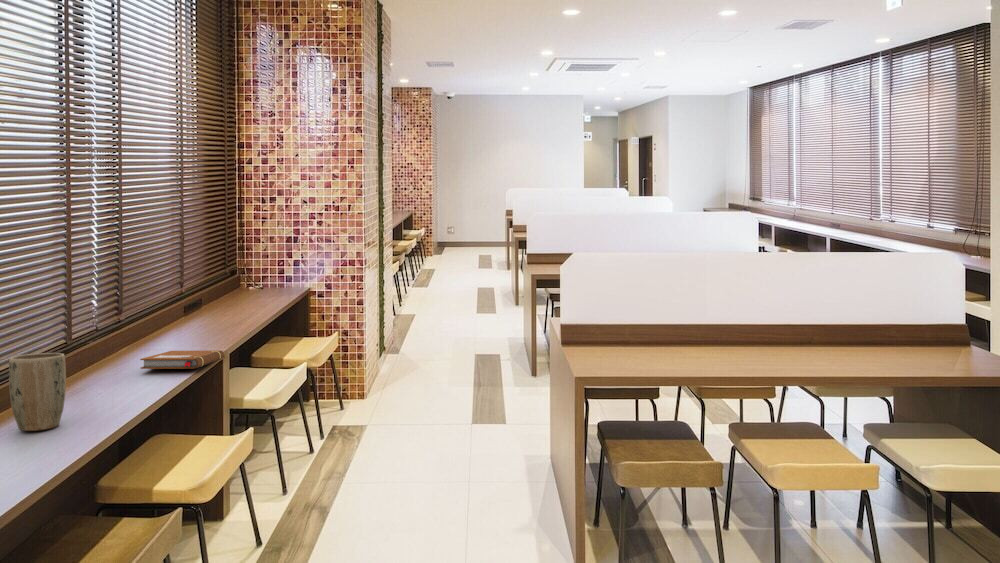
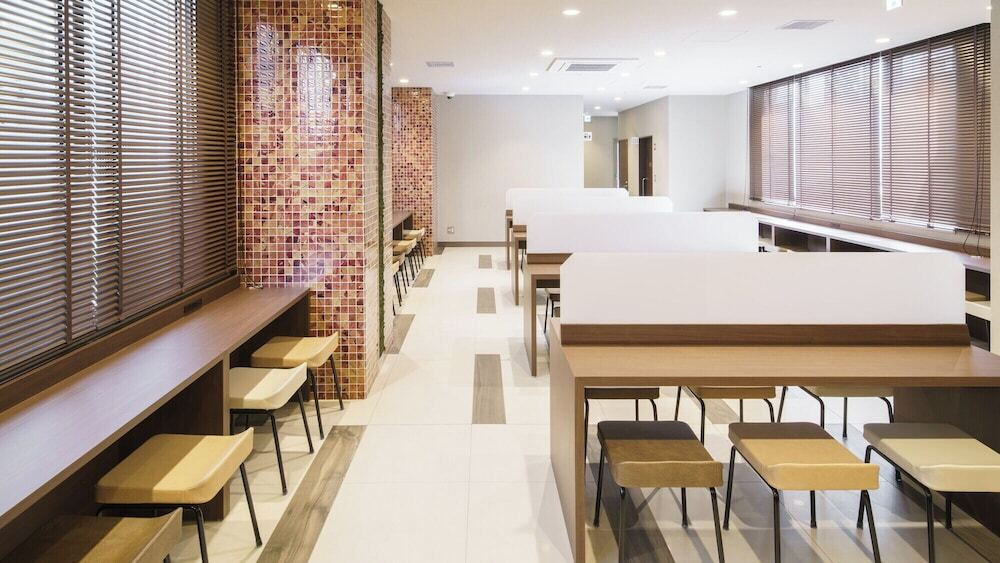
- plant pot [8,352,67,432]
- notebook [139,350,225,370]
